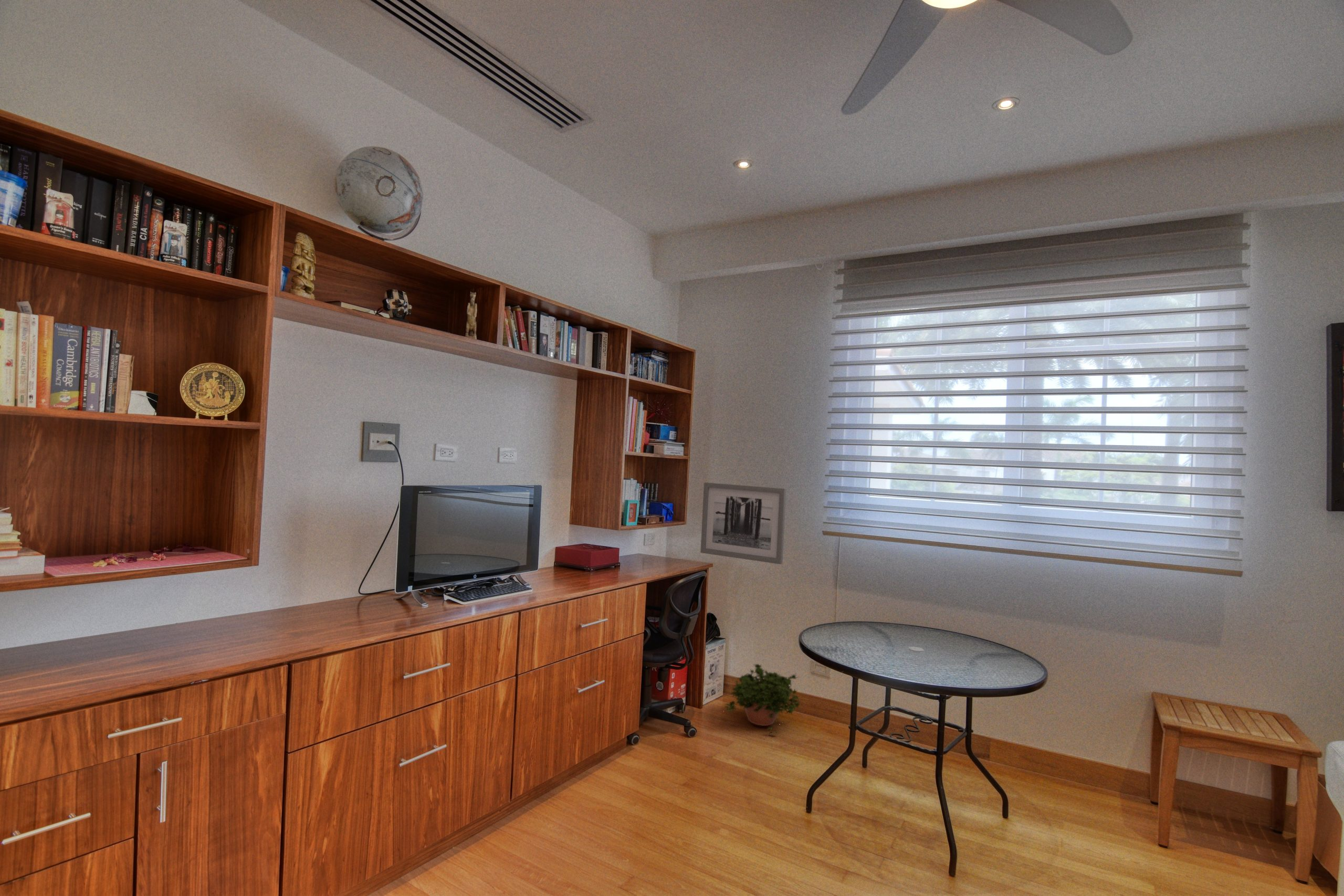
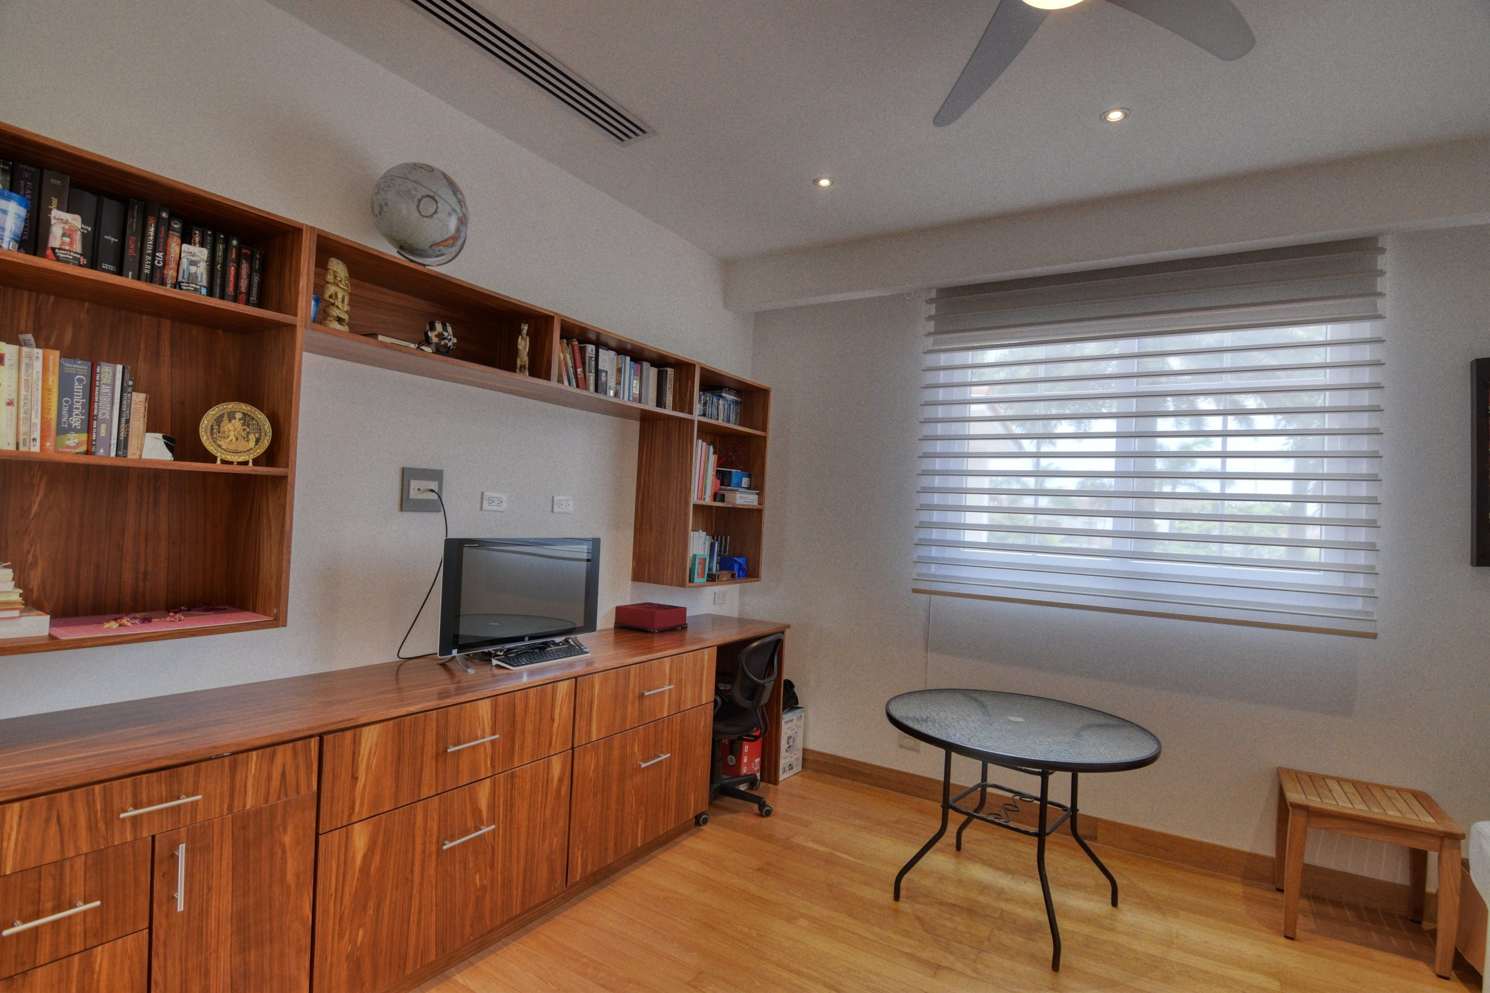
- wall art [700,482,786,565]
- potted plant [722,663,803,735]
